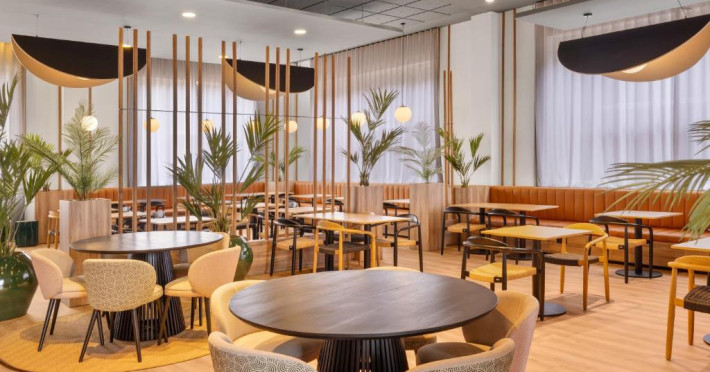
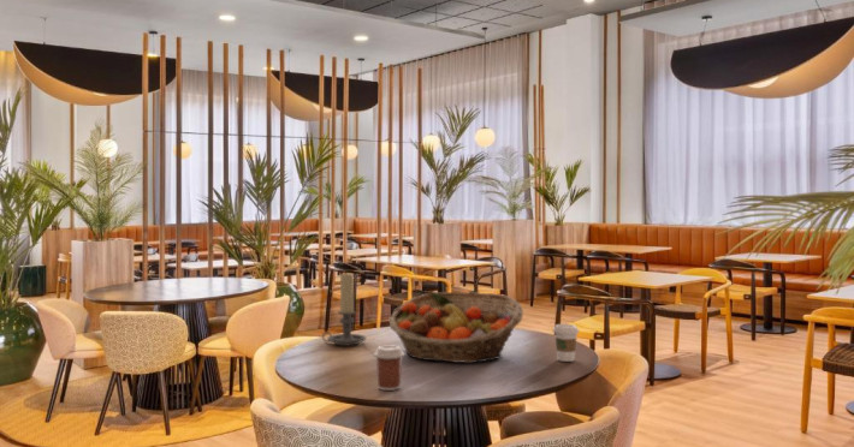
+ coffee cup [373,345,405,392]
+ candle holder [321,272,367,347]
+ coffee cup [552,323,580,363]
+ fruit basket [387,291,524,364]
